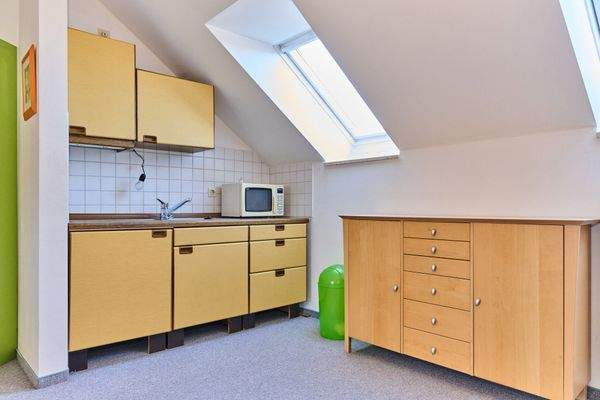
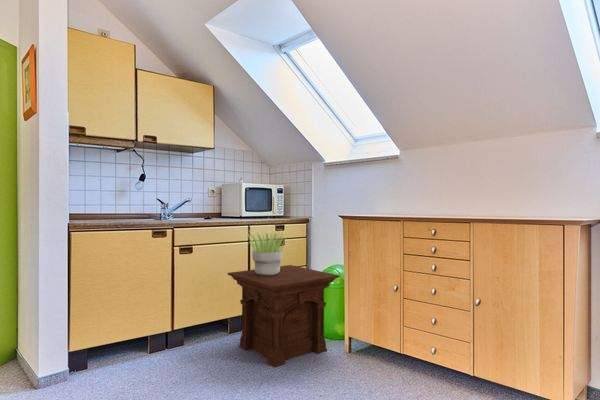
+ potted plant [245,228,291,275]
+ side table [227,264,340,368]
